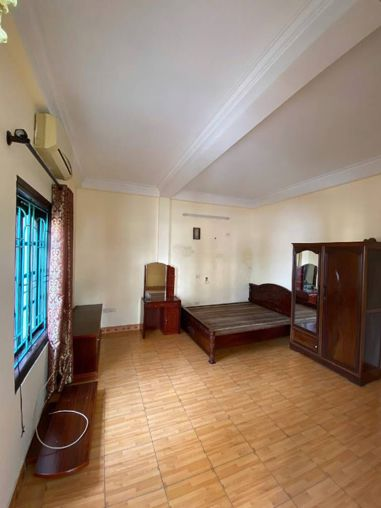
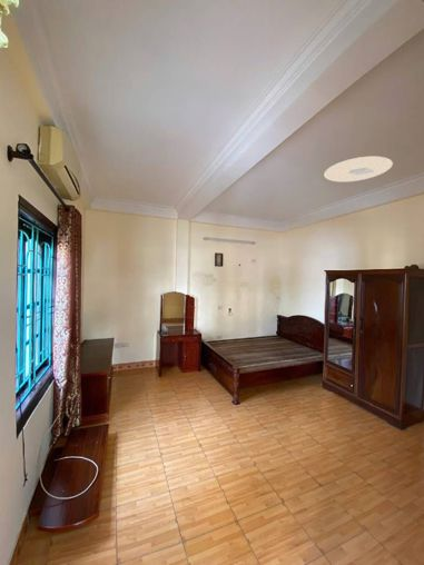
+ ceiling light [323,156,394,184]
